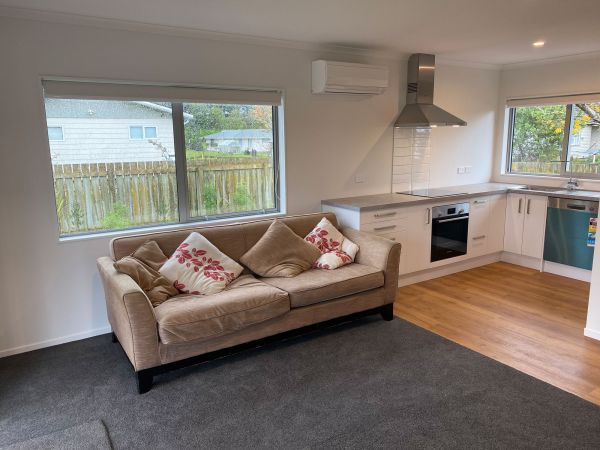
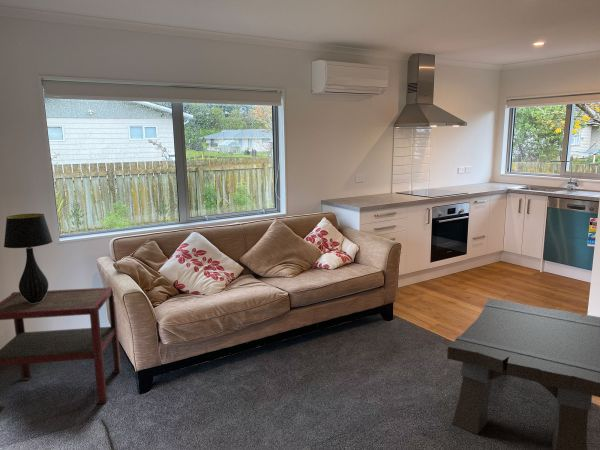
+ table lamp [3,213,54,303]
+ coffee table [446,297,600,450]
+ side table [0,286,123,414]
